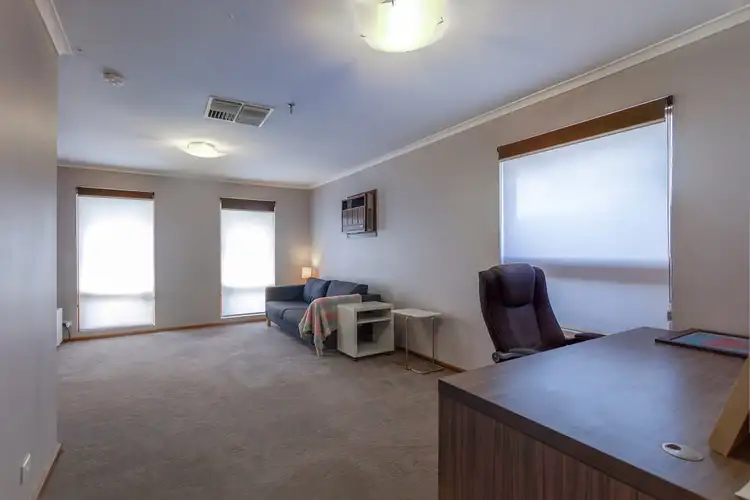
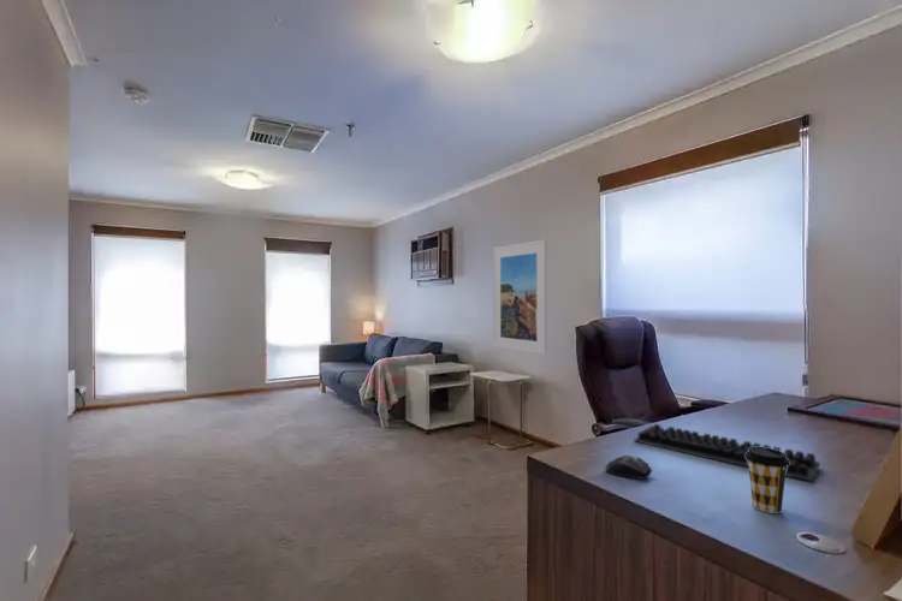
+ coffee cup [746,446,789,514]
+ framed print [492,238,548,356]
+ computer mouse [604,454,653,481]
+ computer keyboard [633,423,821,482]
